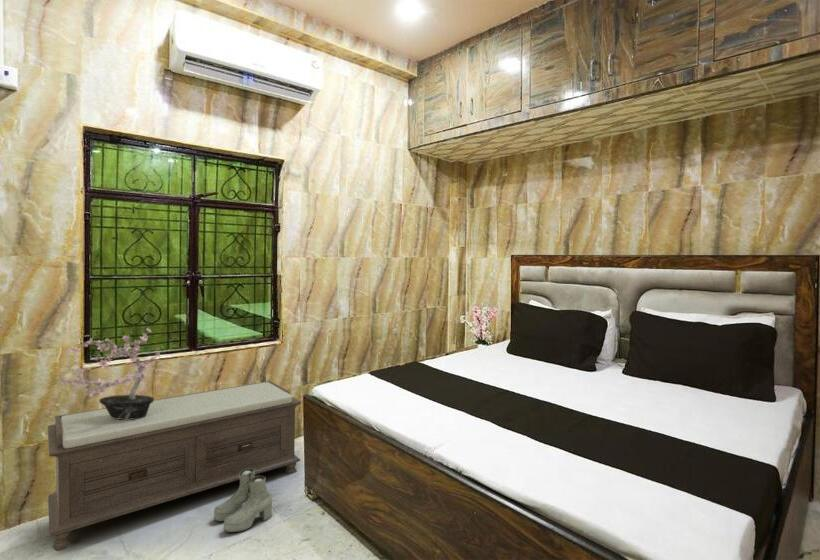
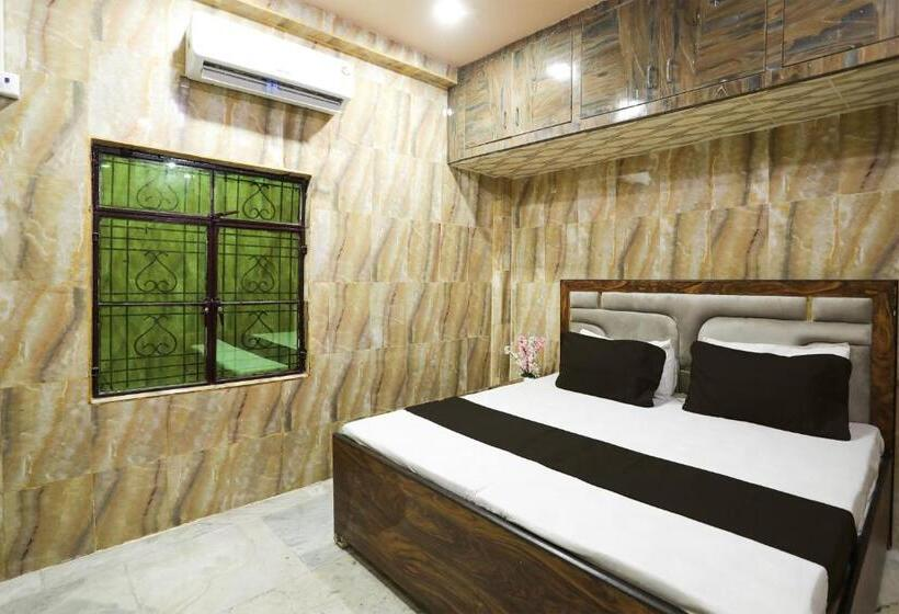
- potted plant [56,327,162,420]
- bench [47,380,302,552]
- boots [213,468,273,533]
